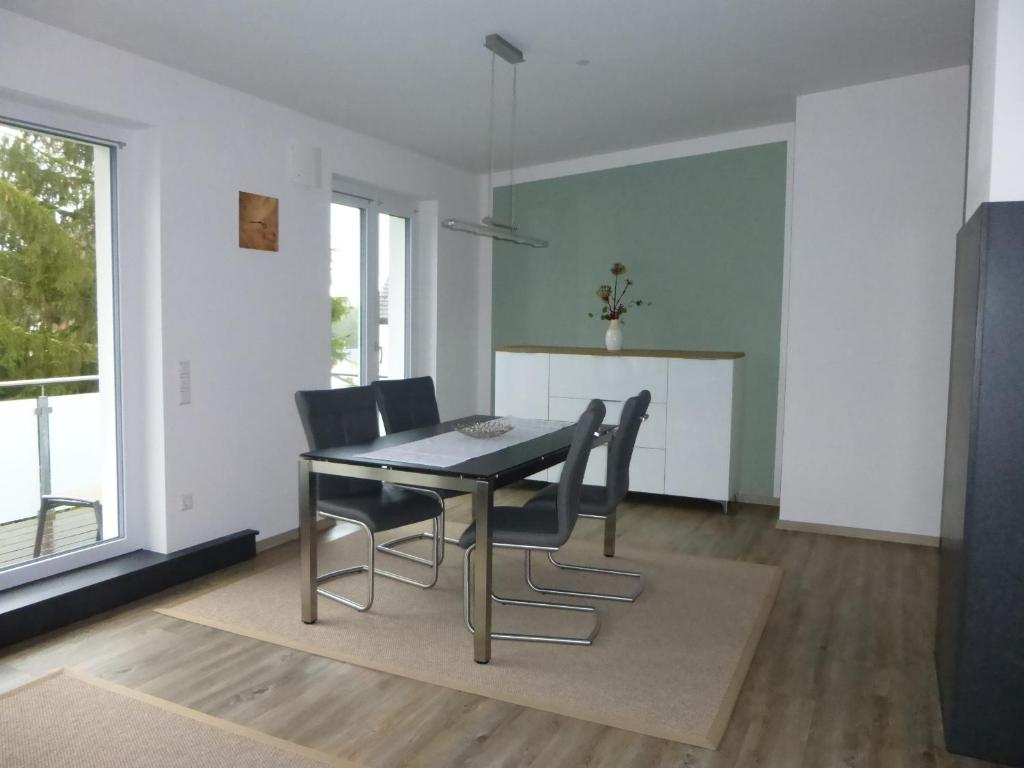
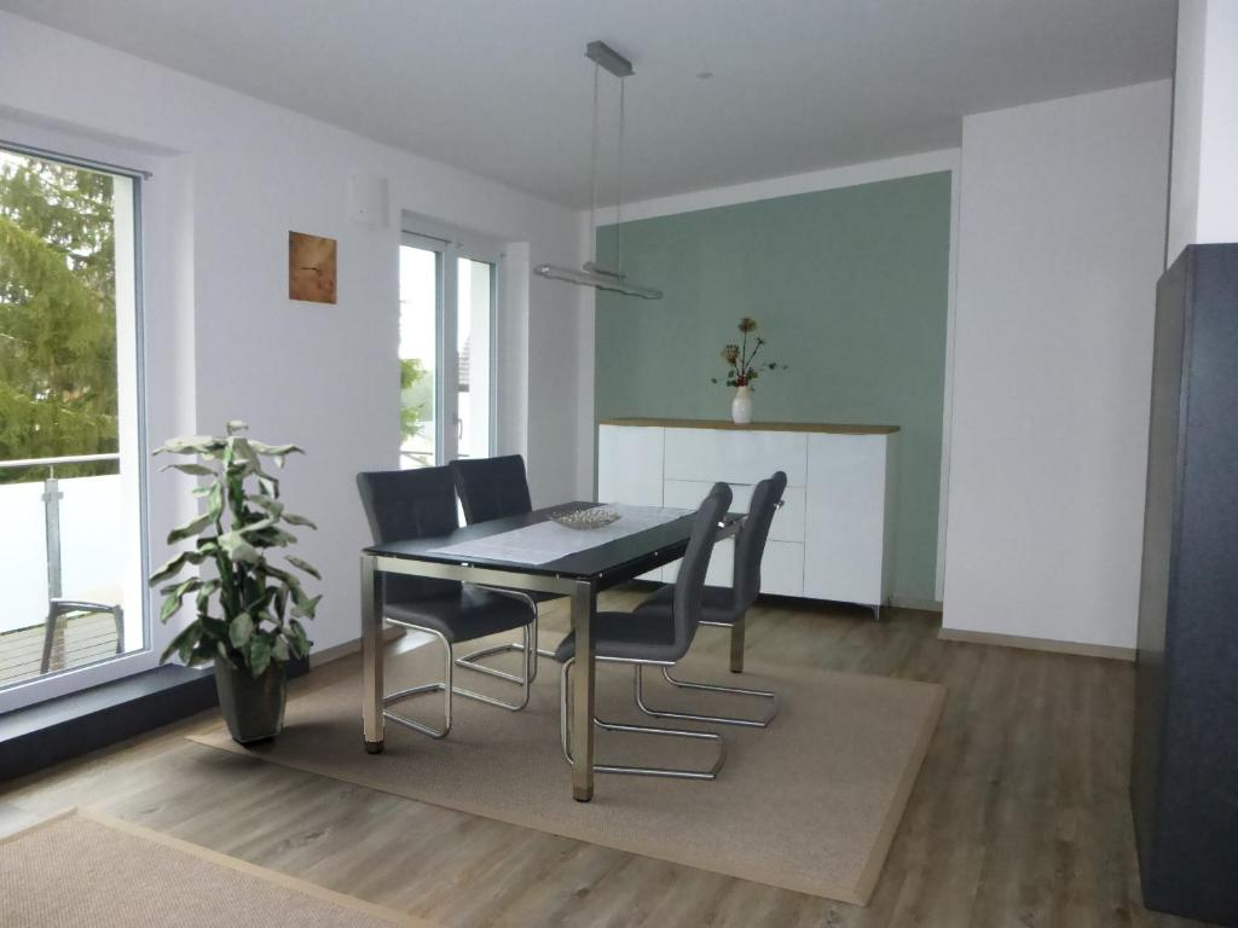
+ indoor plant [147,419,325,744]
